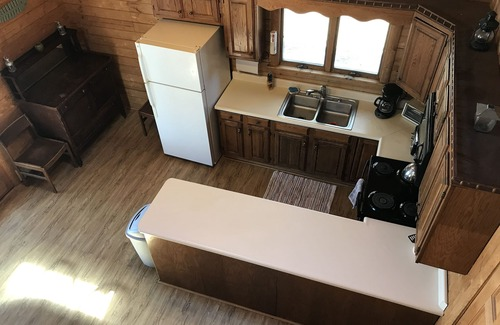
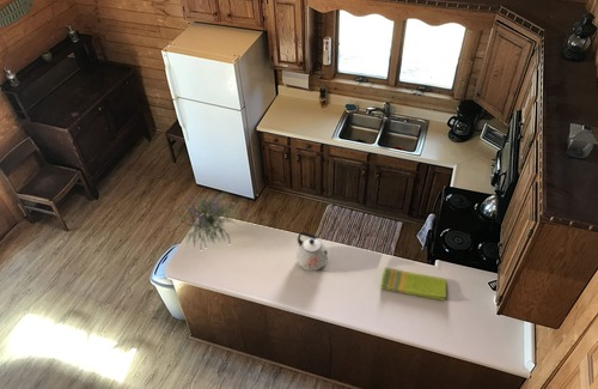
+ kettle [295,231,329,272]
+ dish towel [379,266,447,302]
+ plant [169,190,237,249]
